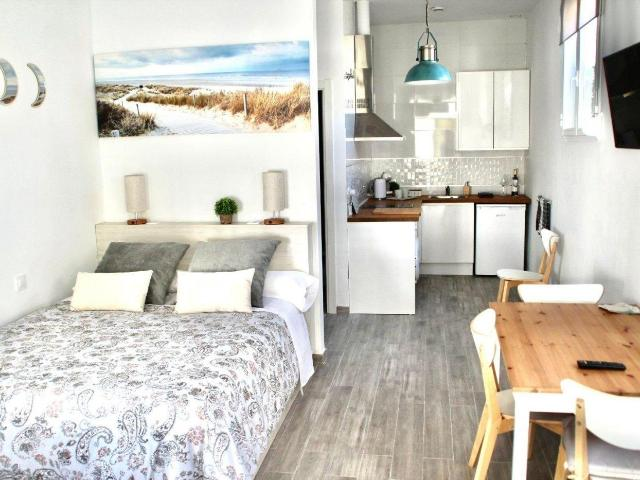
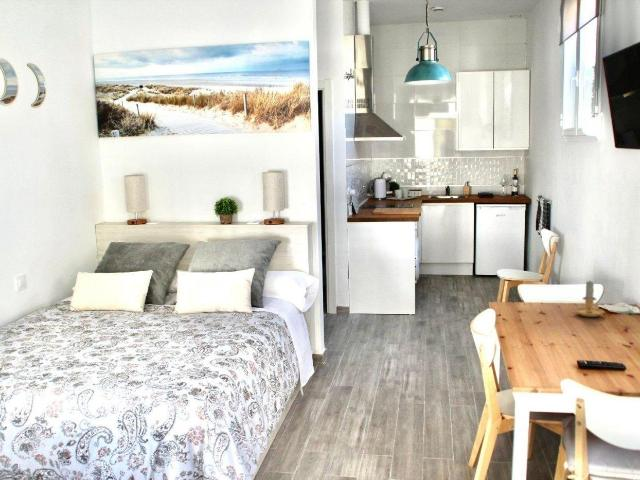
+ candle [566,280,605,318]
